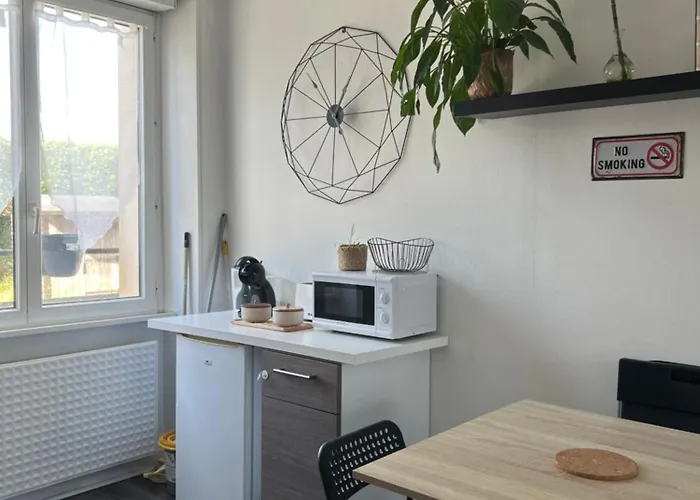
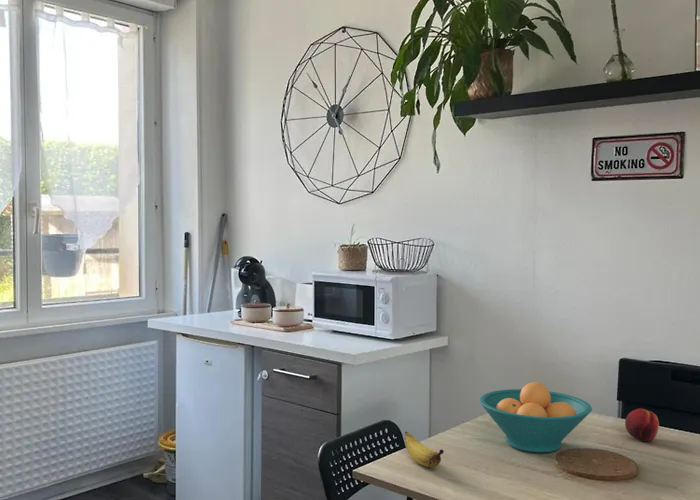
+ banana [404,431,445,468]
+ fruit bowl [478,381,593,454]
+ fruit [624,408,660,442]
